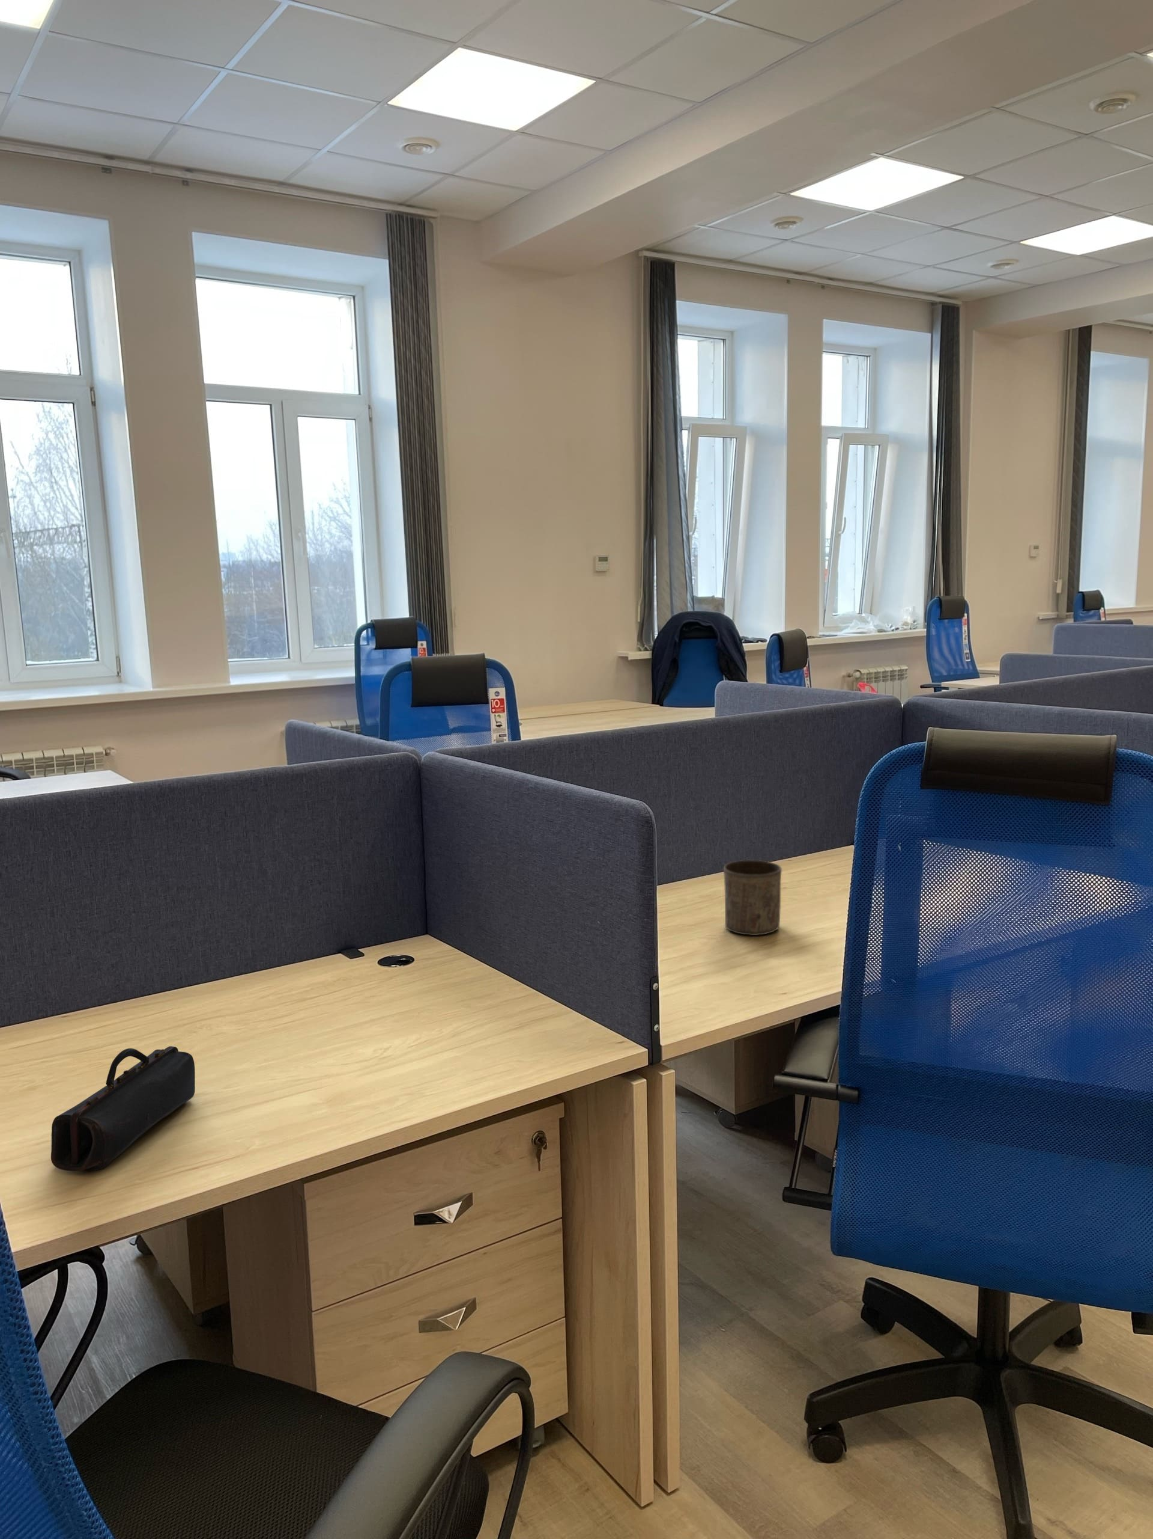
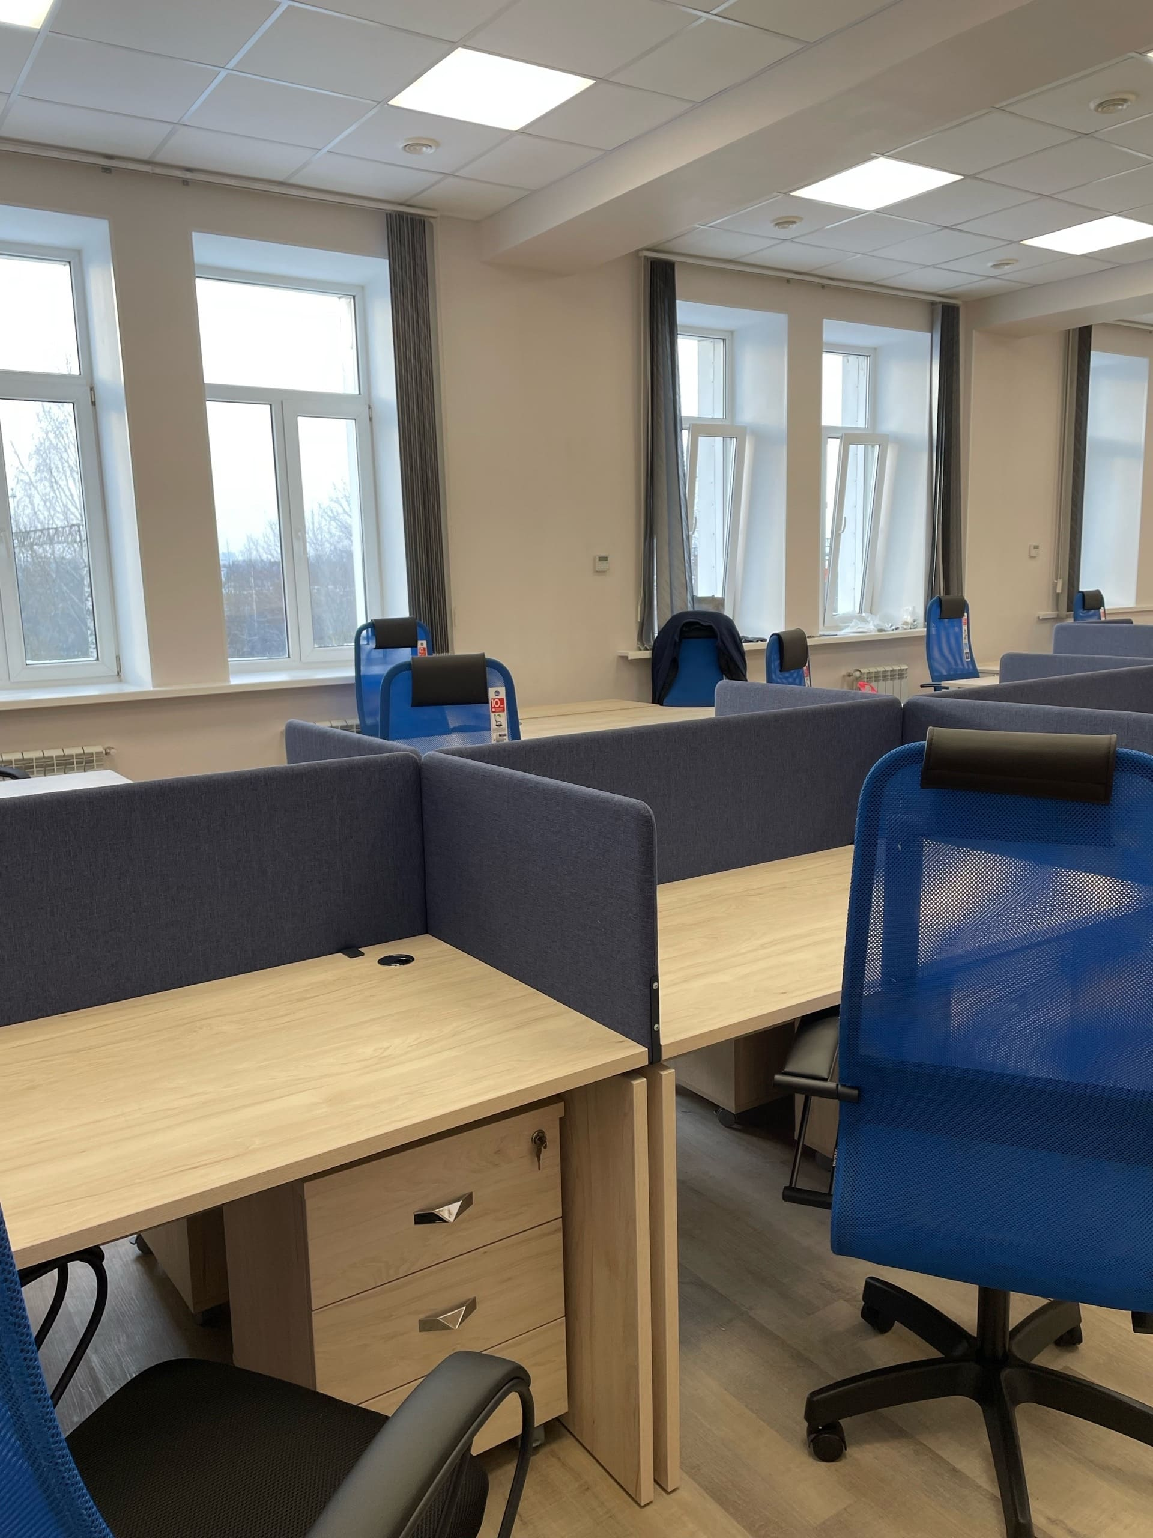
- pencil case [51,1046,196,1172]
- cup [723,859,782,936]
